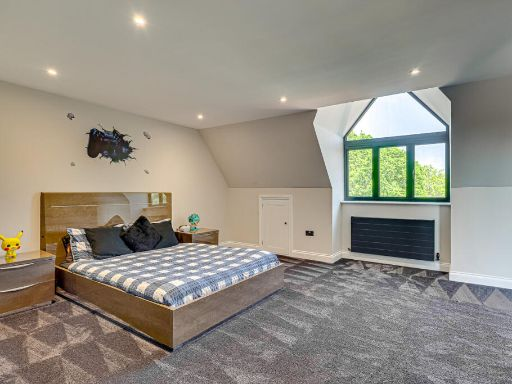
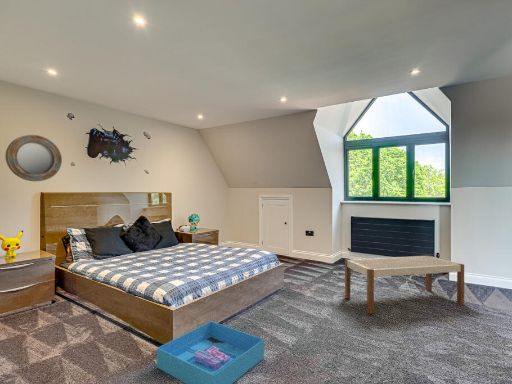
+ home mirror [4,134,63,182]
+ bench [344,254,465,315]
+ storage bin [156,320,265,384]
